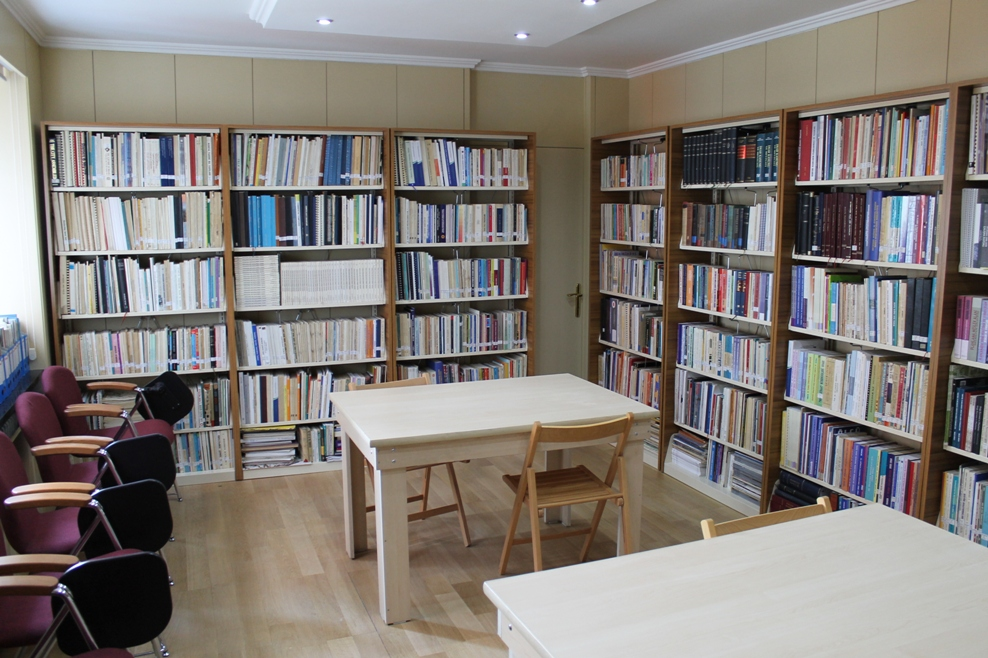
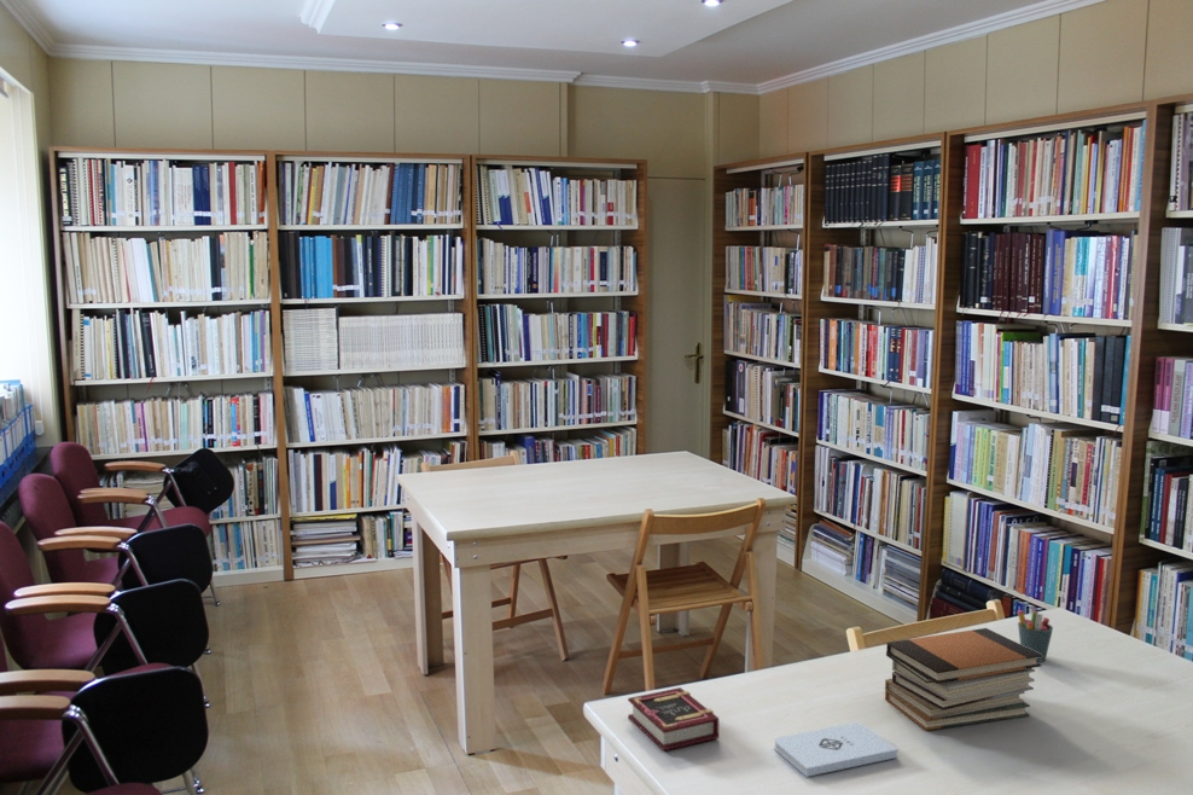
+ notepad [773,721,898,778]
+ book stack [884,627,1043,731]
+ book [627,686,720,752]
+ pen holder [1017,609,1054,663]
